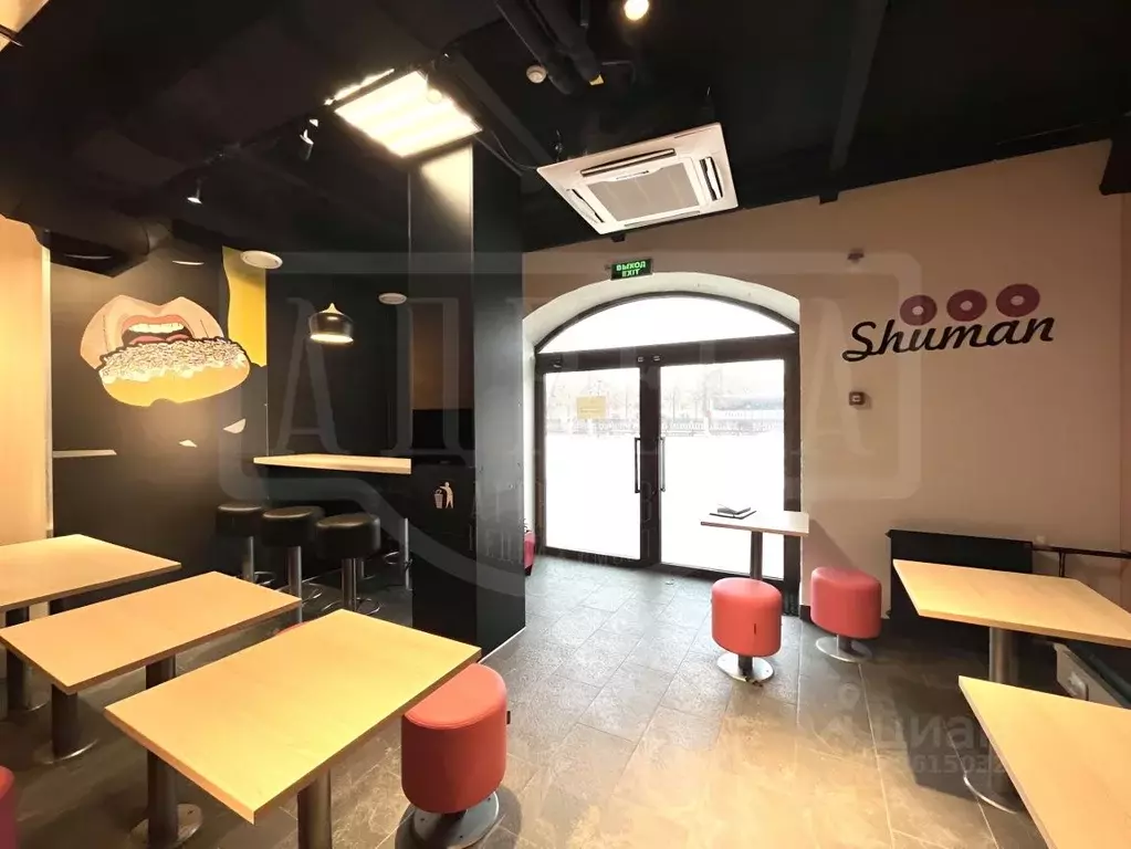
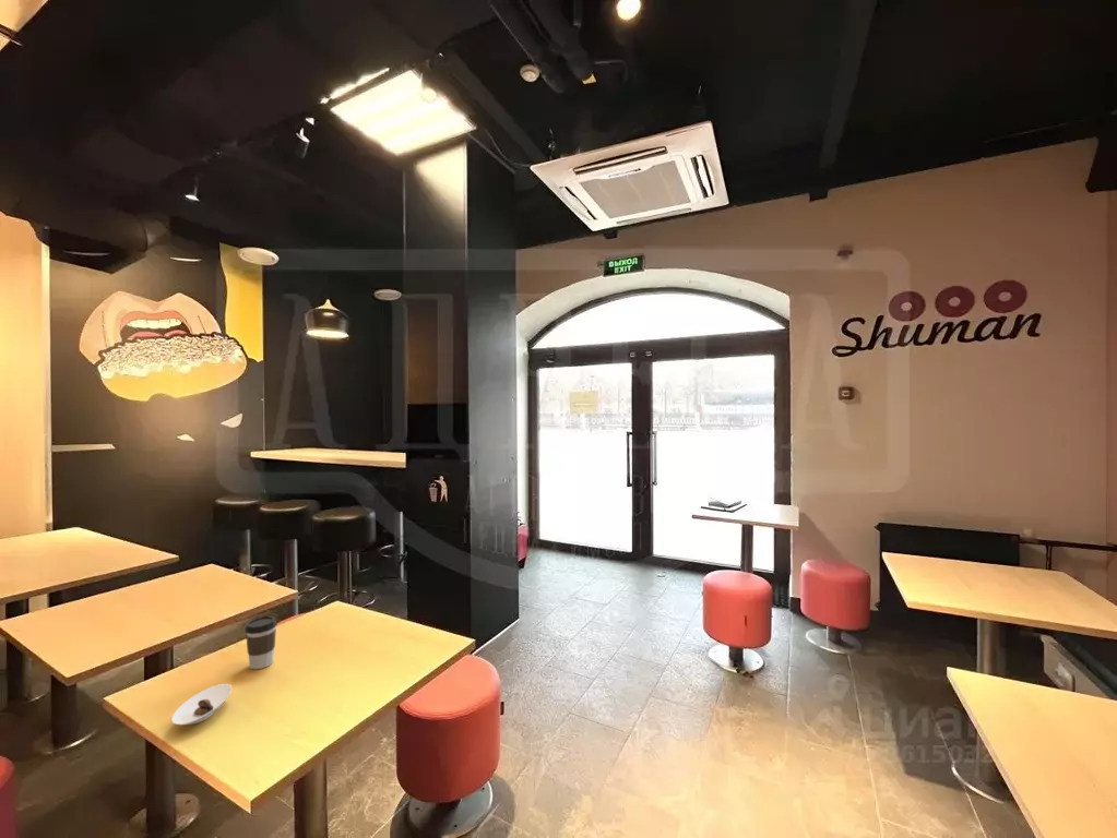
+ coffee cup [243,615,278,670]
+ saucer [170,683,233,727]
